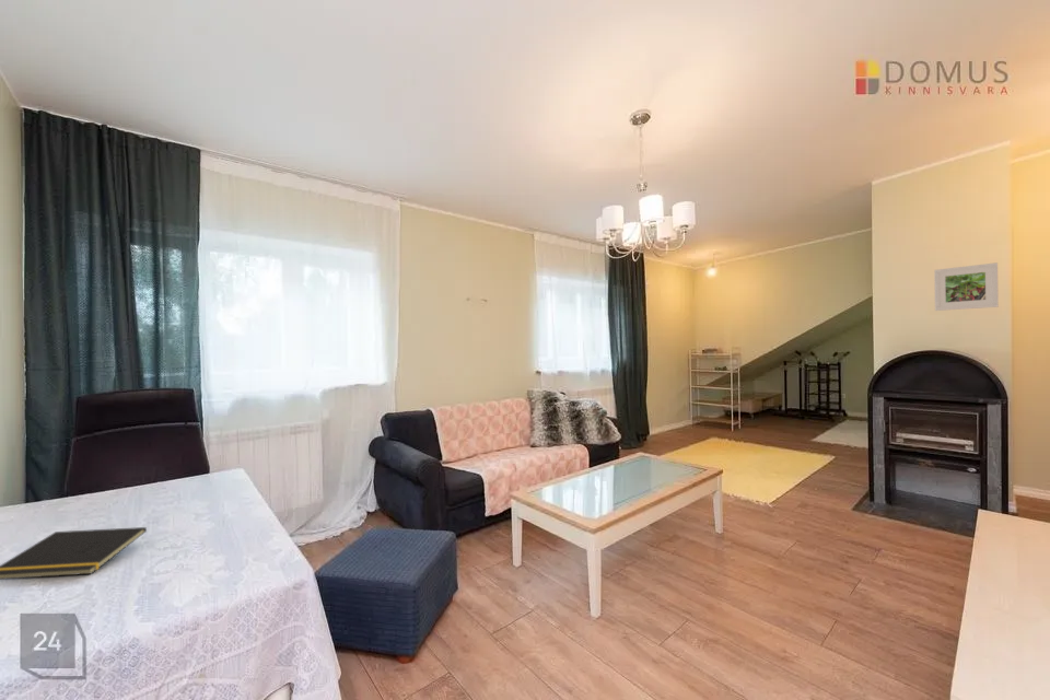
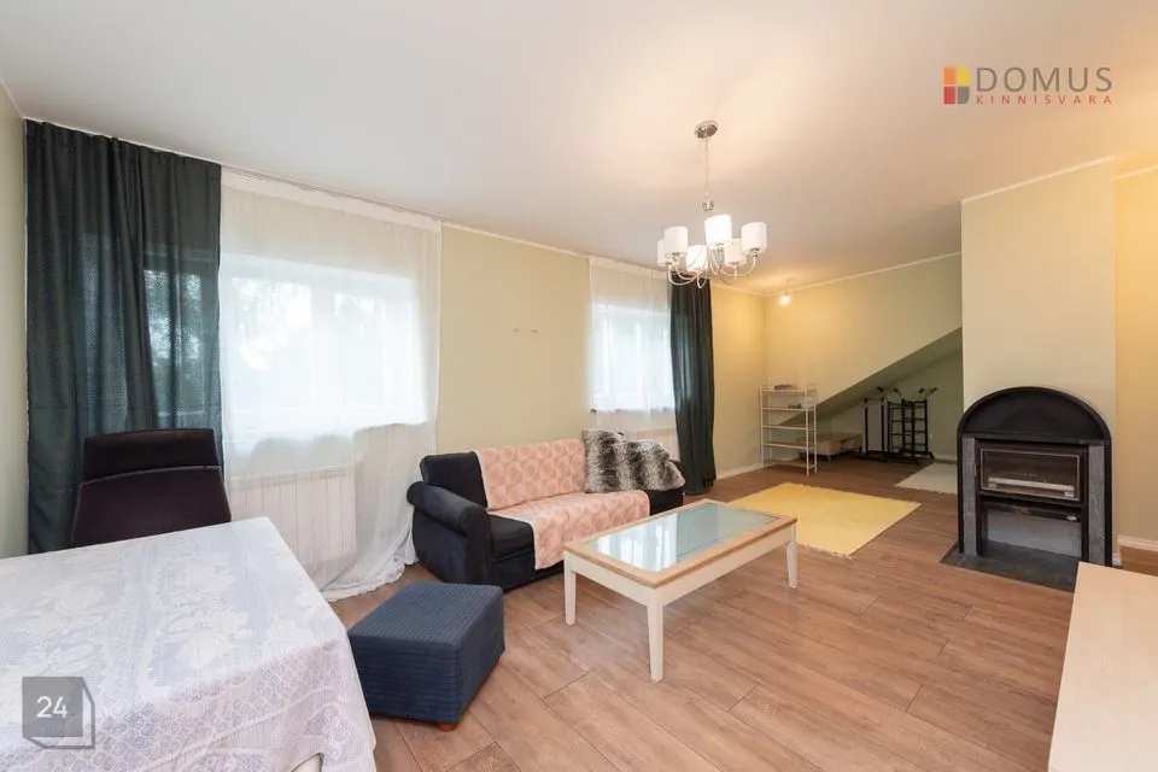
- notepad [0,526,148,581]
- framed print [933,261,1000,312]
